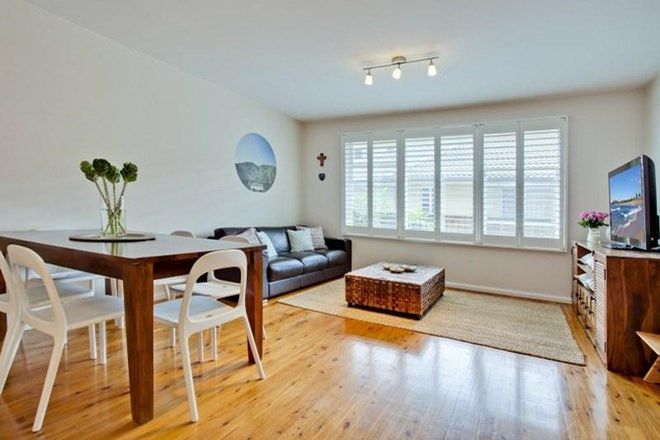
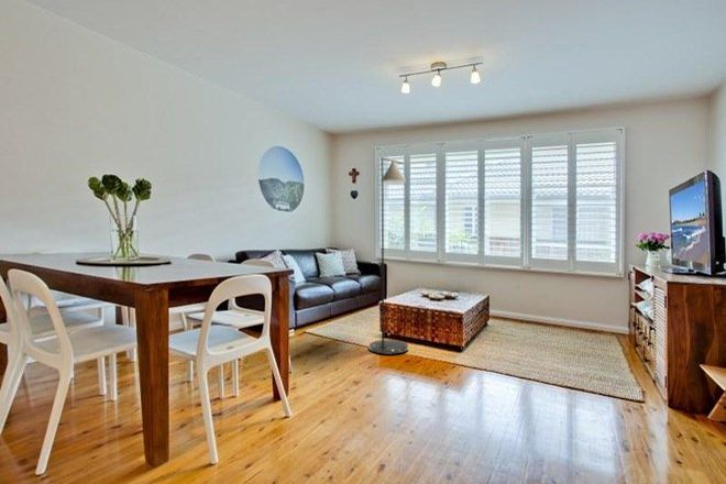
+ floor lamp [367,156,409,355]
